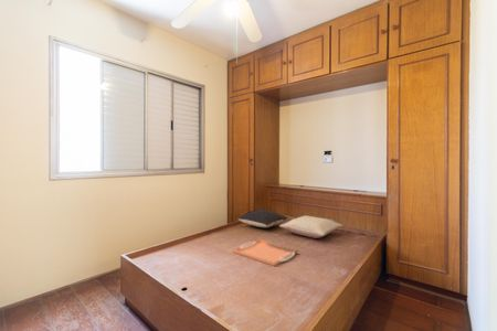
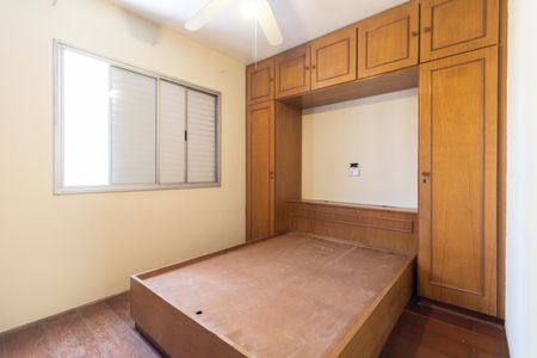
- pillow [278,215,343,239]
- pillow [237,209,289,228]
- serving tray [232,238,298,267]
